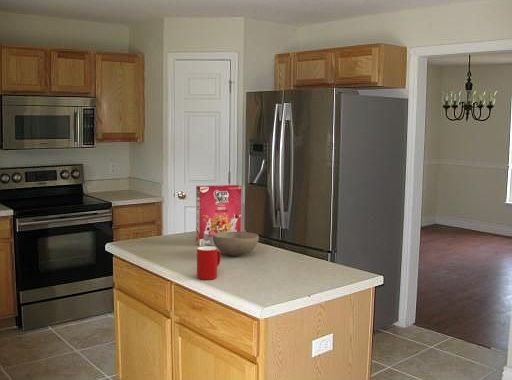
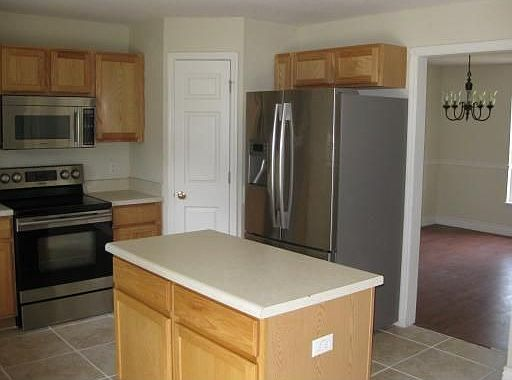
- cereal box [195,184,243,247]
- cup [196,245,221,281]
- bowl [213,231,260,257]
